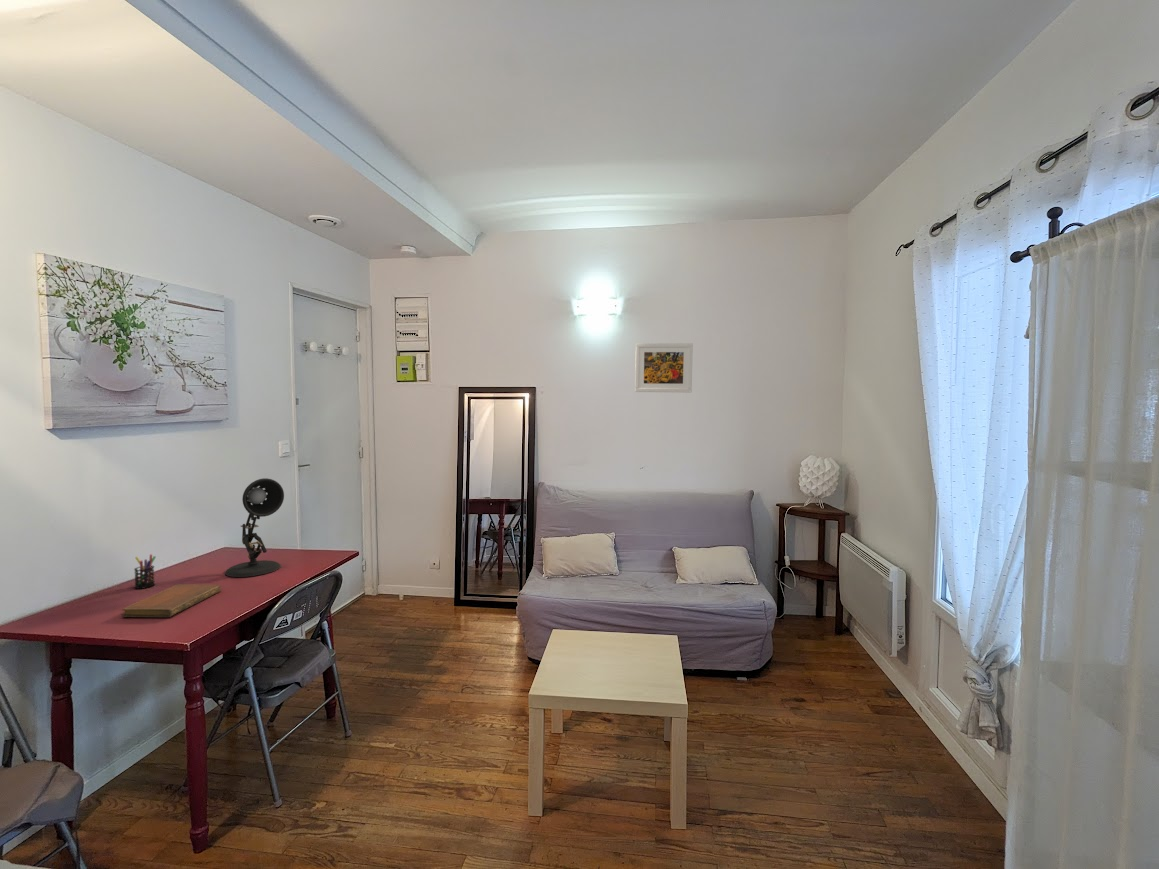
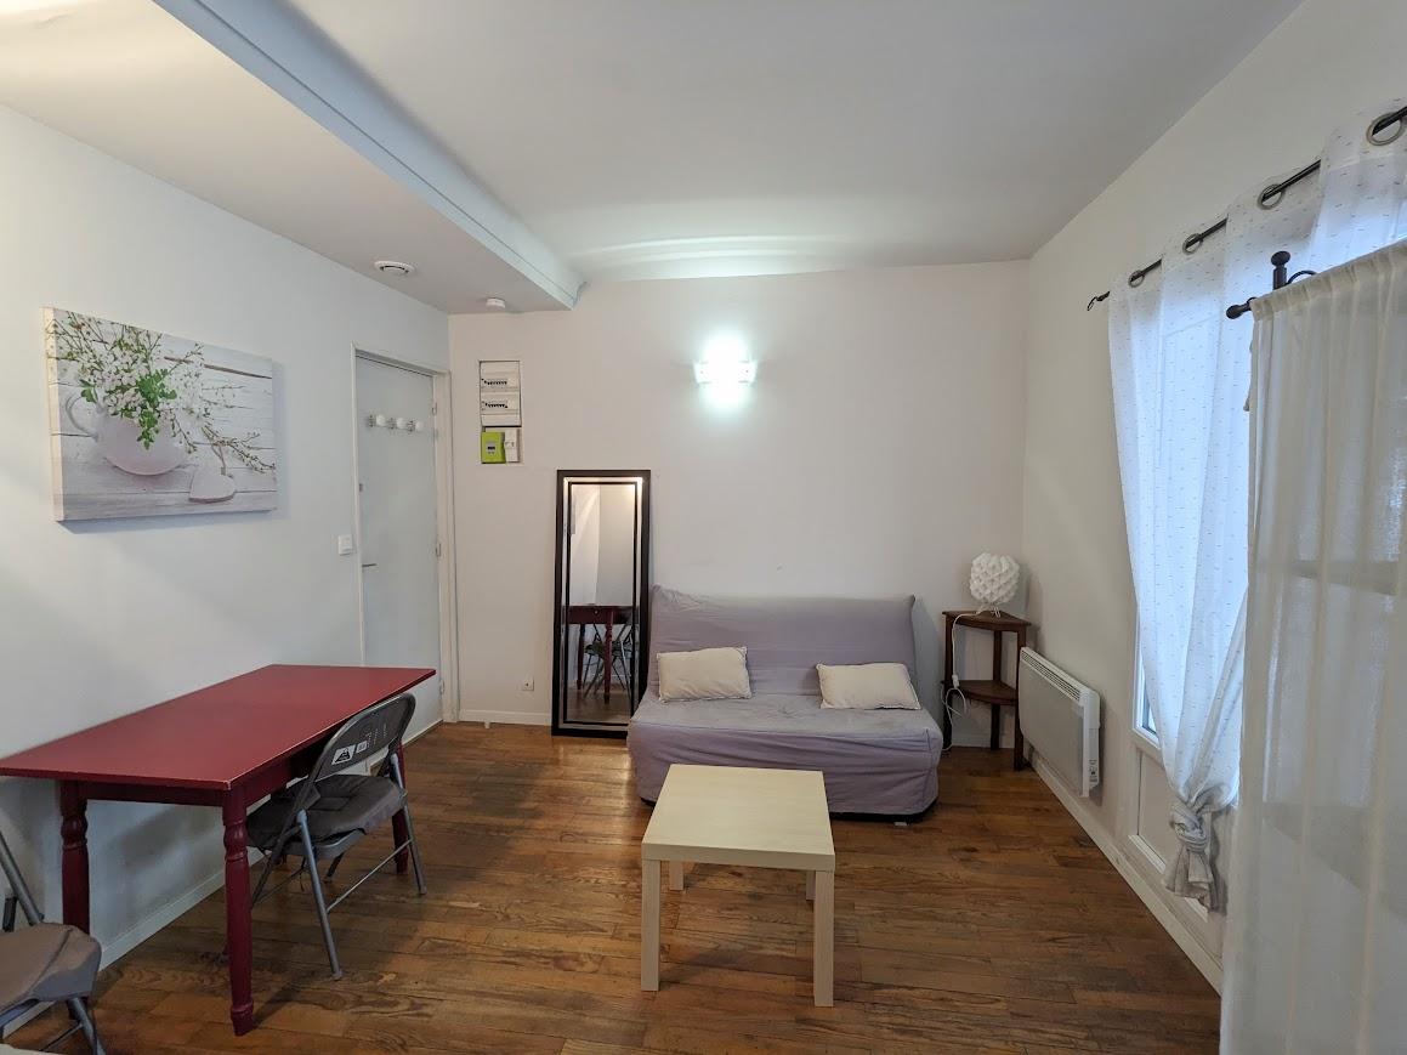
- desk lamp [224,477,285,578]
- notebook [121,583,222,618]
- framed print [634,342,694,393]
- pen holder [133,553,157,590]
